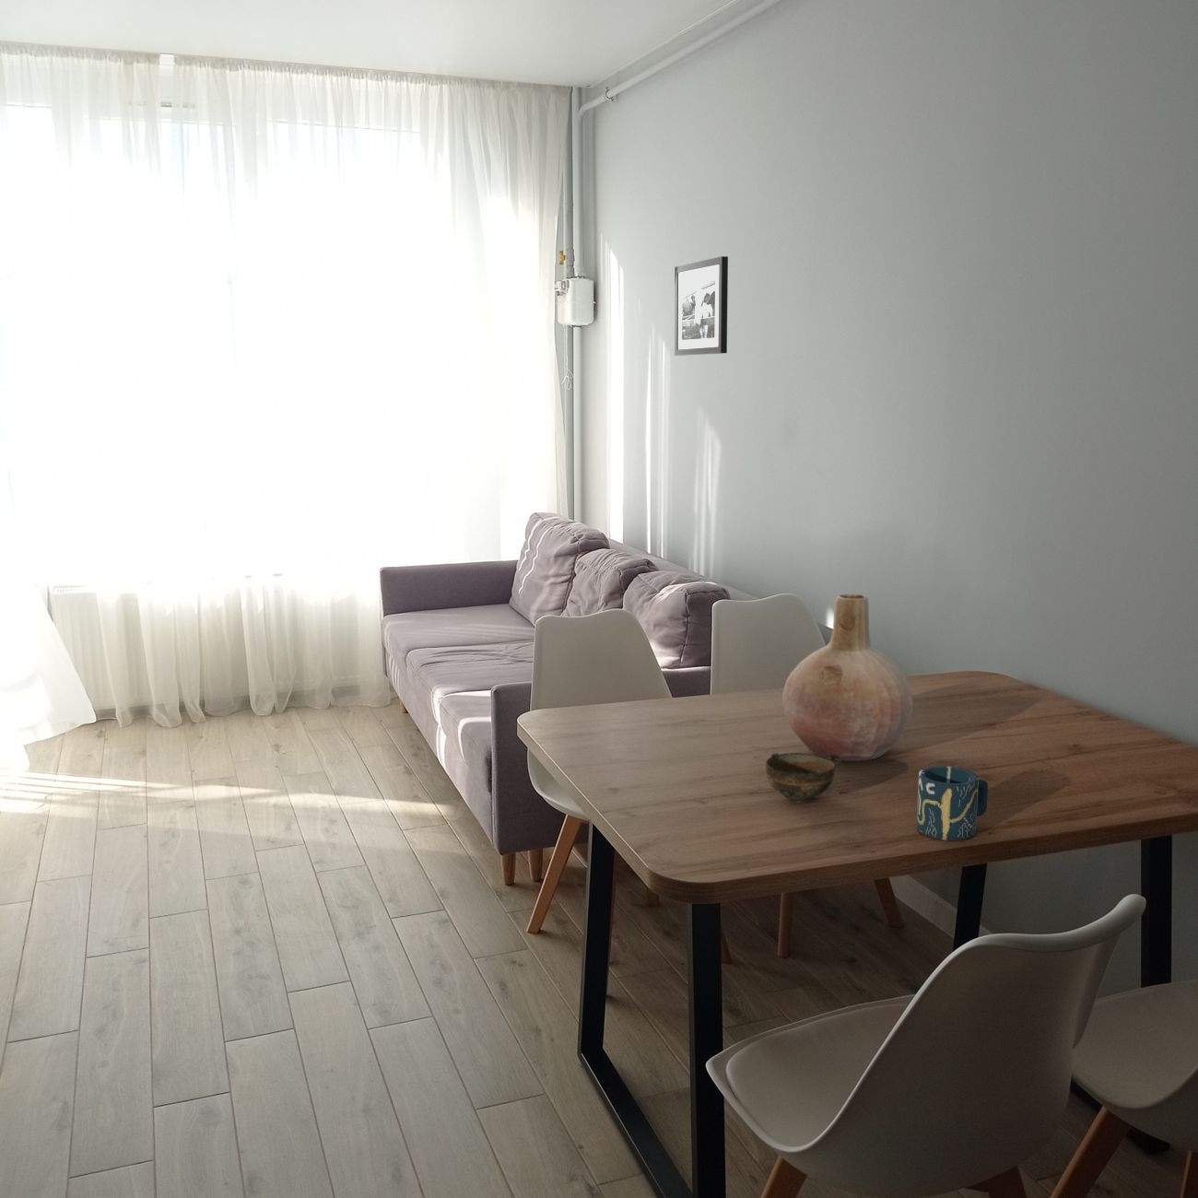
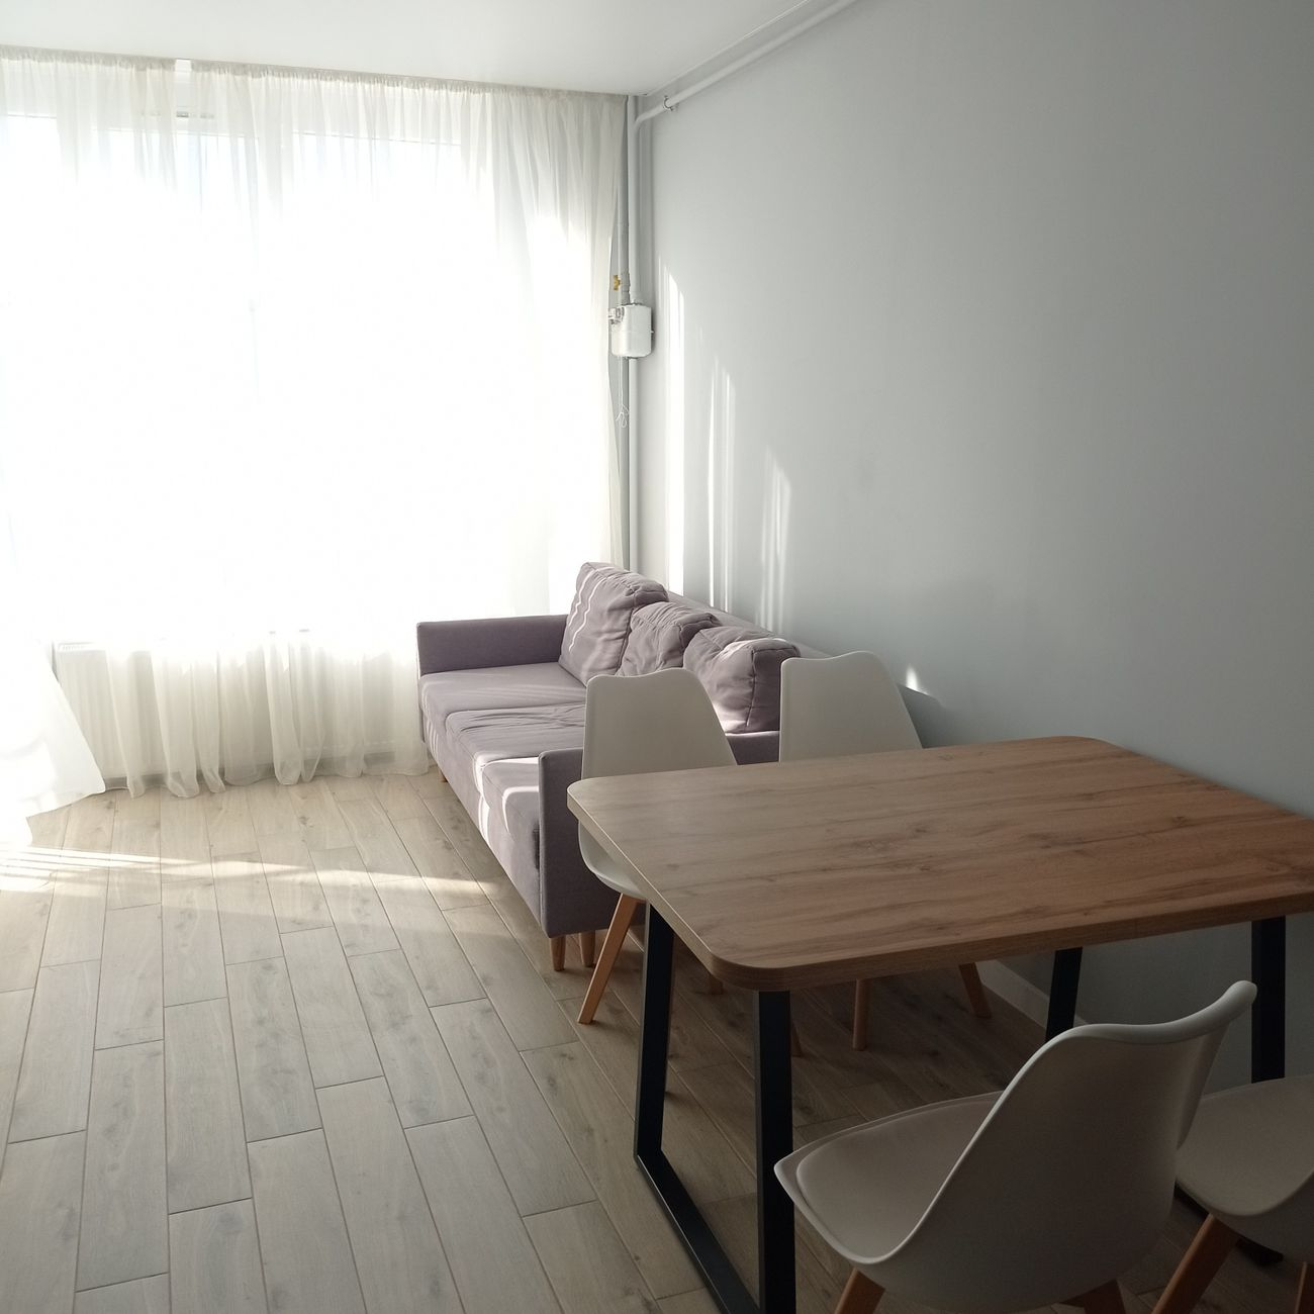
- vase [781,594,914,762]
- cup [765,751,836,803]
- cup [916,766,988,841]
- picture frame [674,256,728,357]
